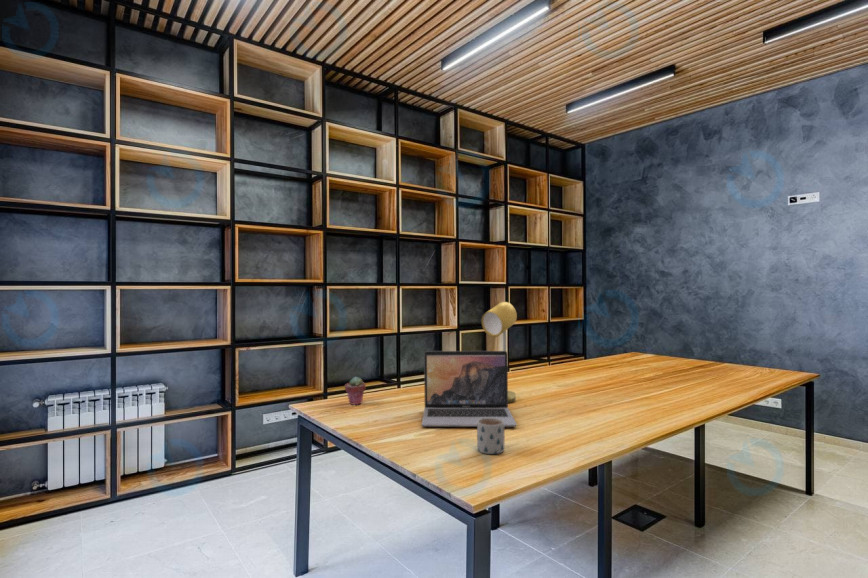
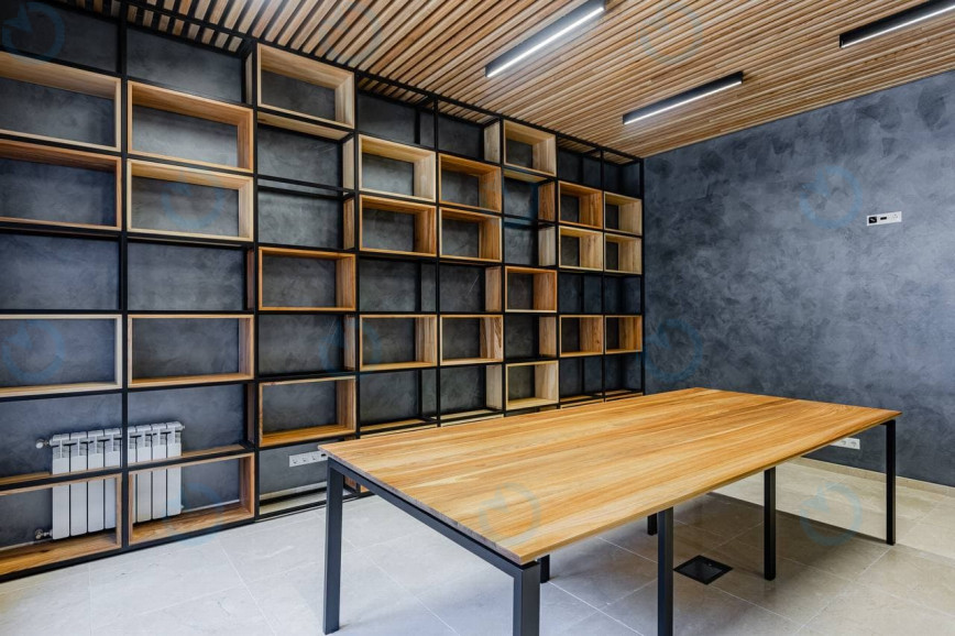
- potted succulent [344,376,367,406]
- laptop [421,350,517,428]
- mug [476,418,505,455]
- desk lamp [480,301,518,404]
